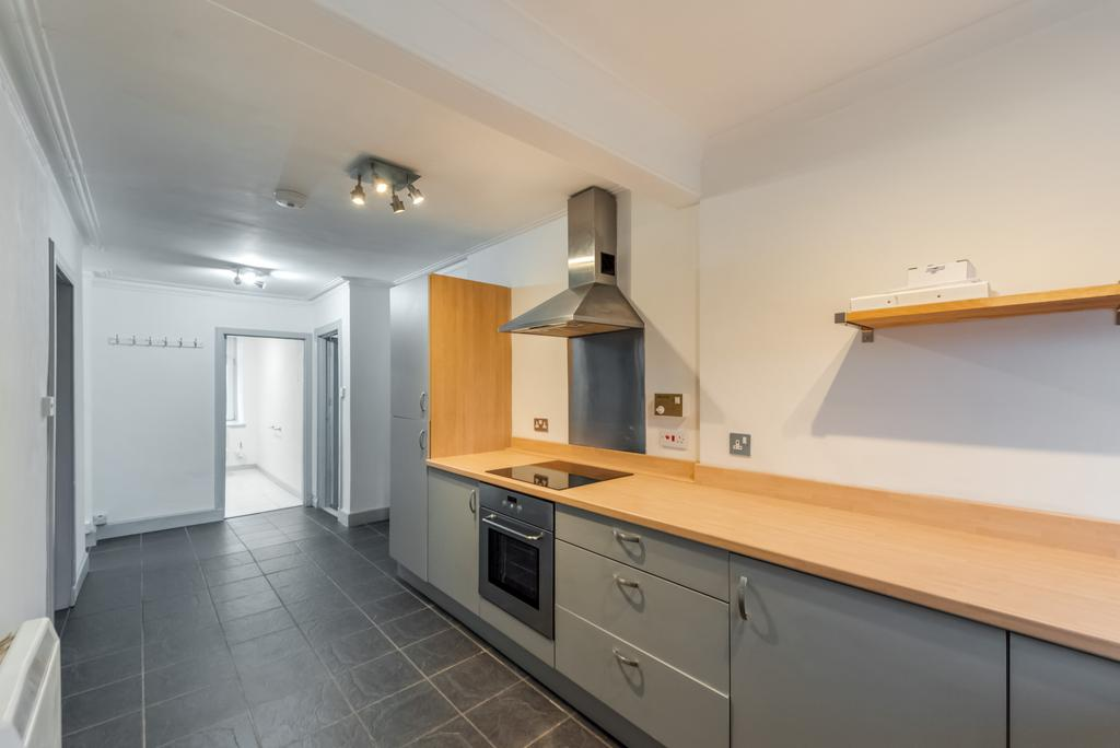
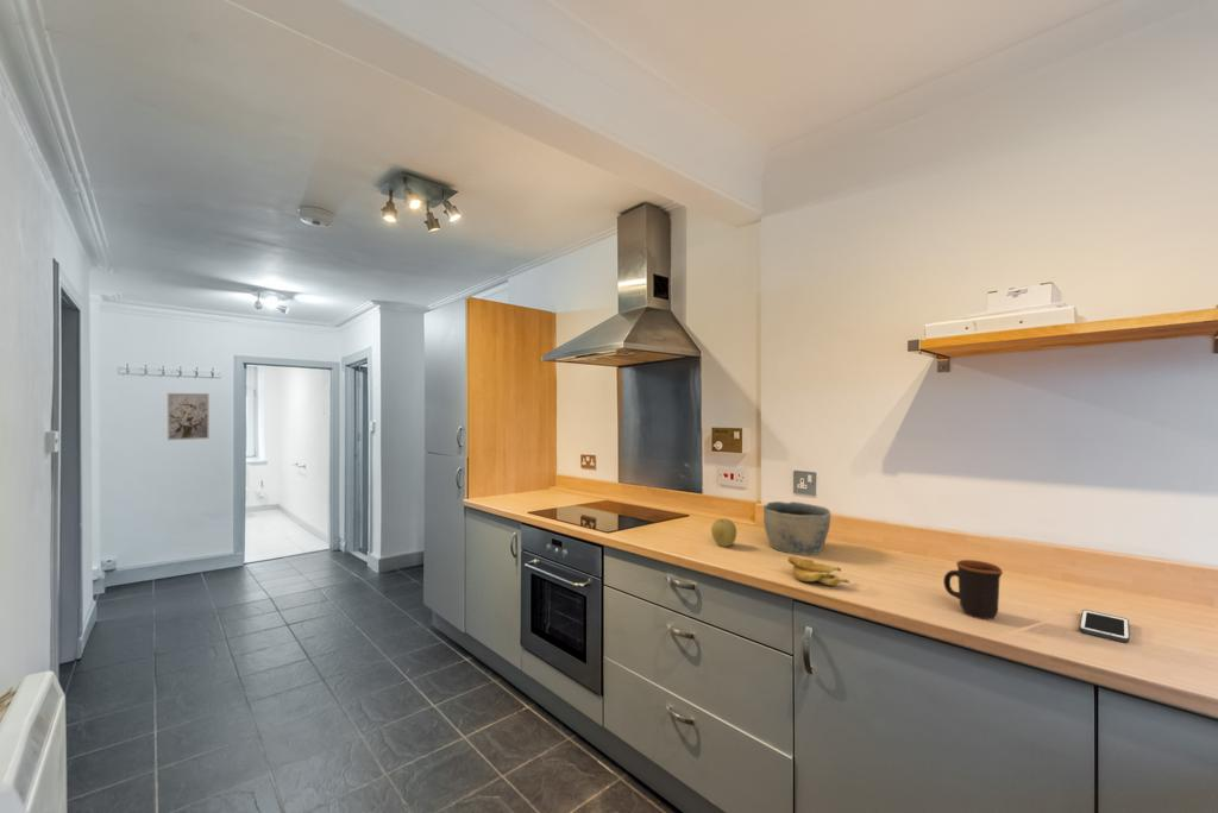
+ mug [942,559,1004,620]
+ bowl [762,500,831,556]
+ banana [786,555,850,587]
+ wall art [167,392,211,441]
+ cell phone [1079,609,1131,644]
+ fruit [710,517,737,548]
